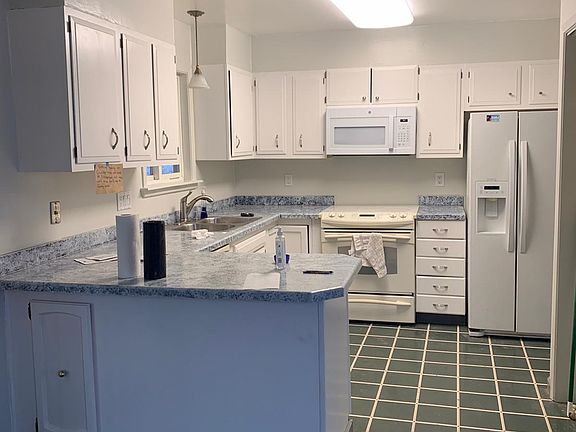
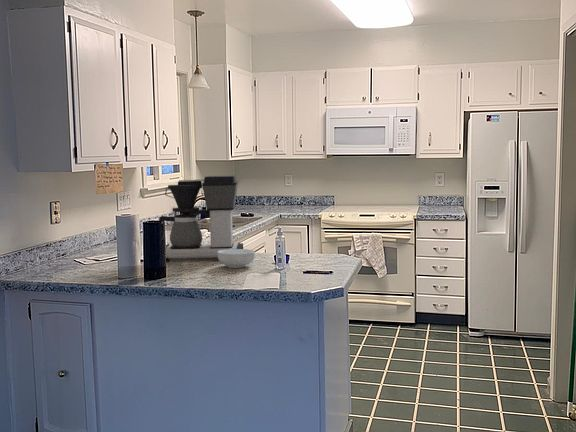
+ coffee maker [158,175,244,263]
+ cereal bowl [217,248,256,269]
